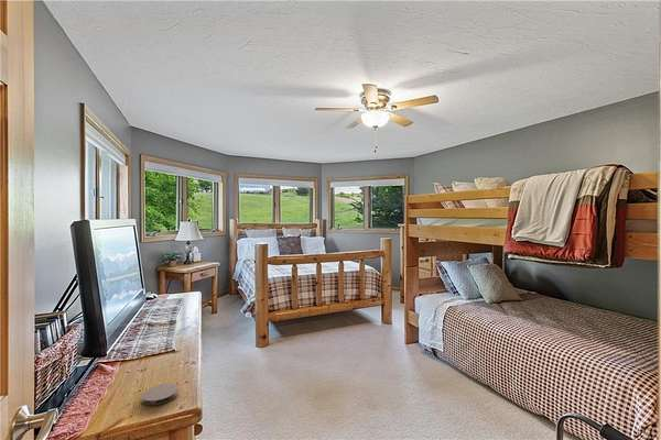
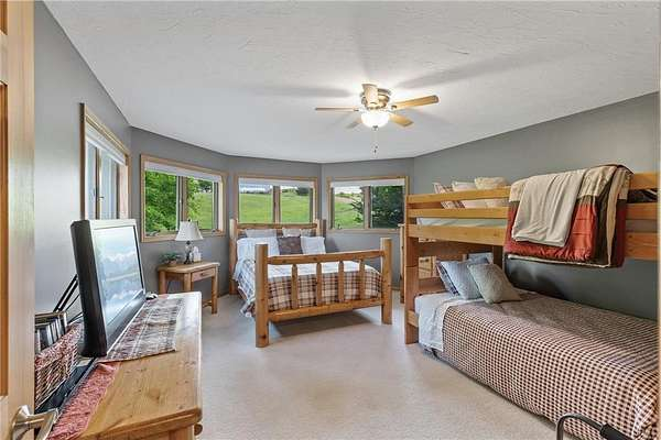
- coaster [140,383,180,407]
